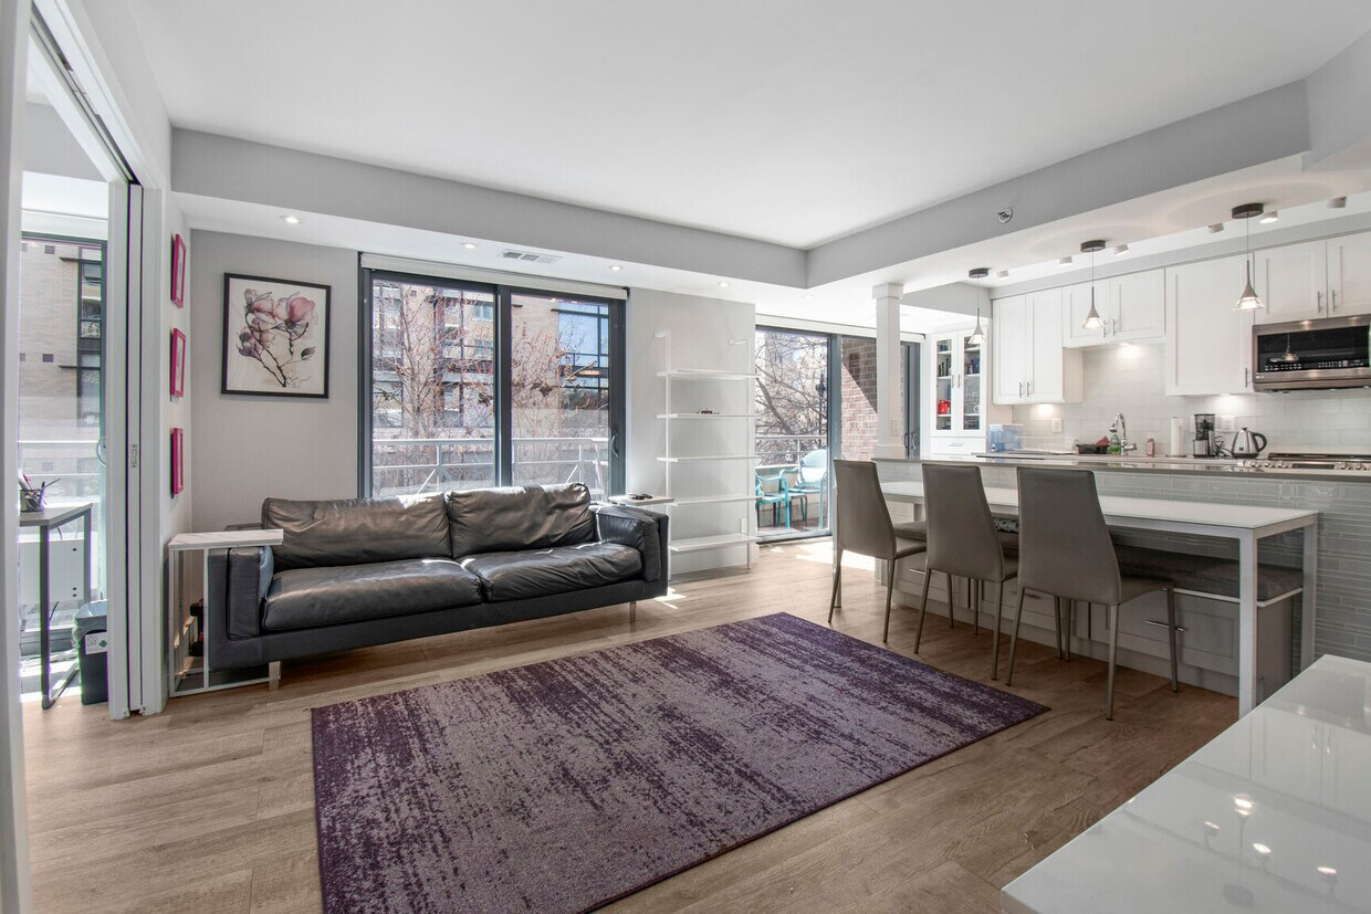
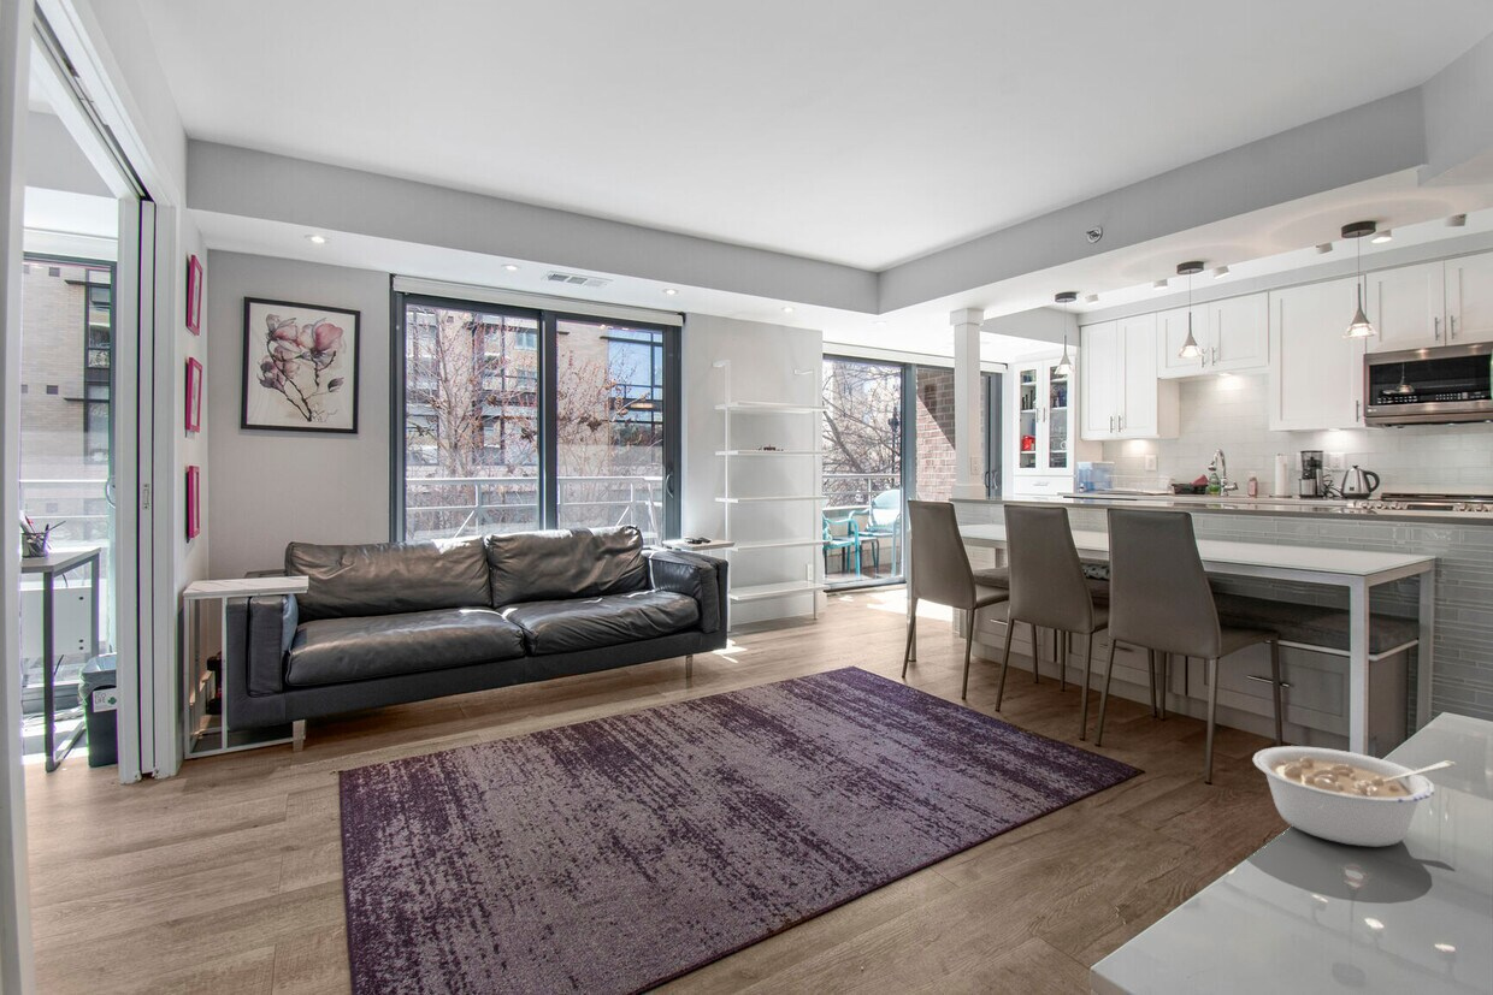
+ legume [1251,745,1457,848]
